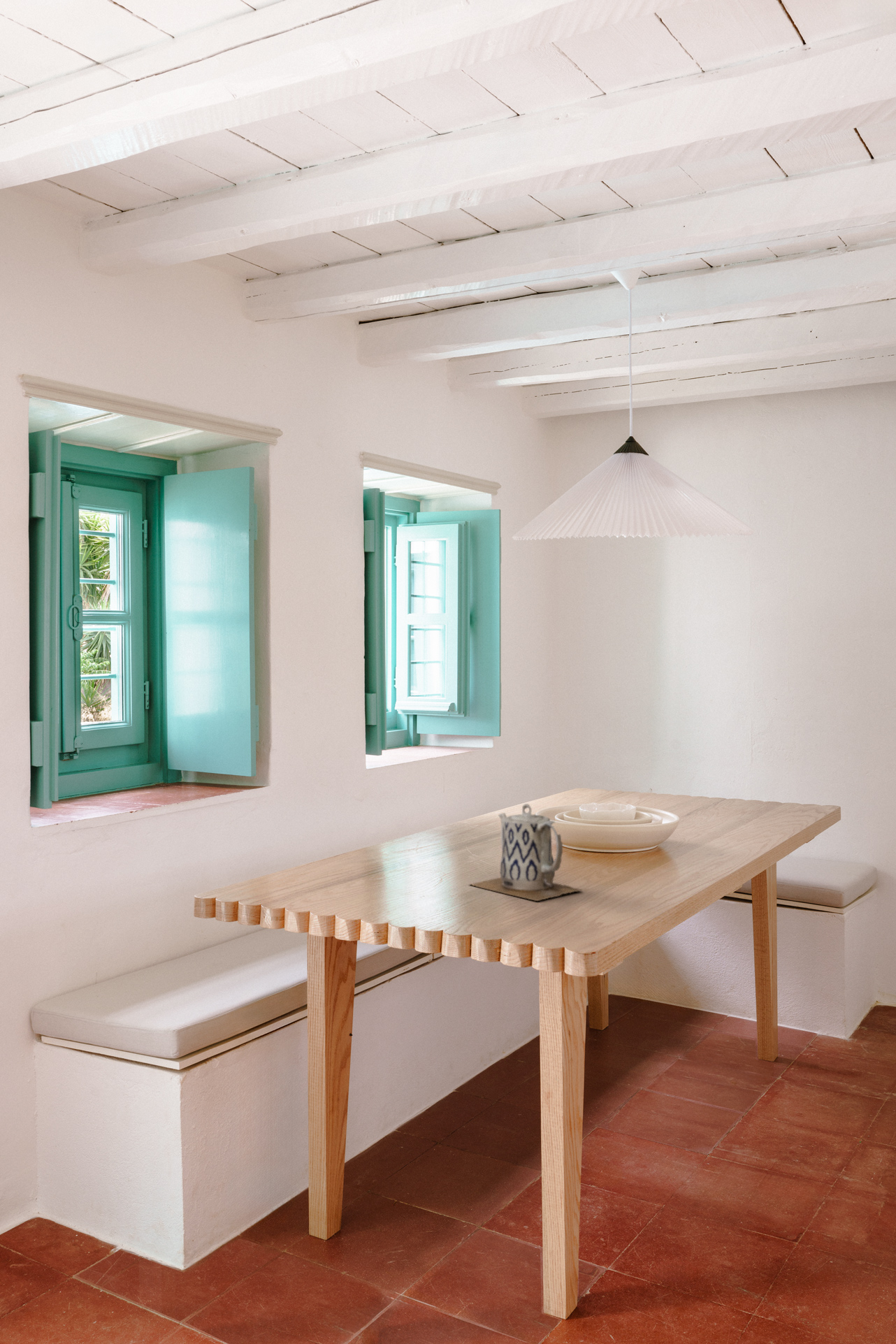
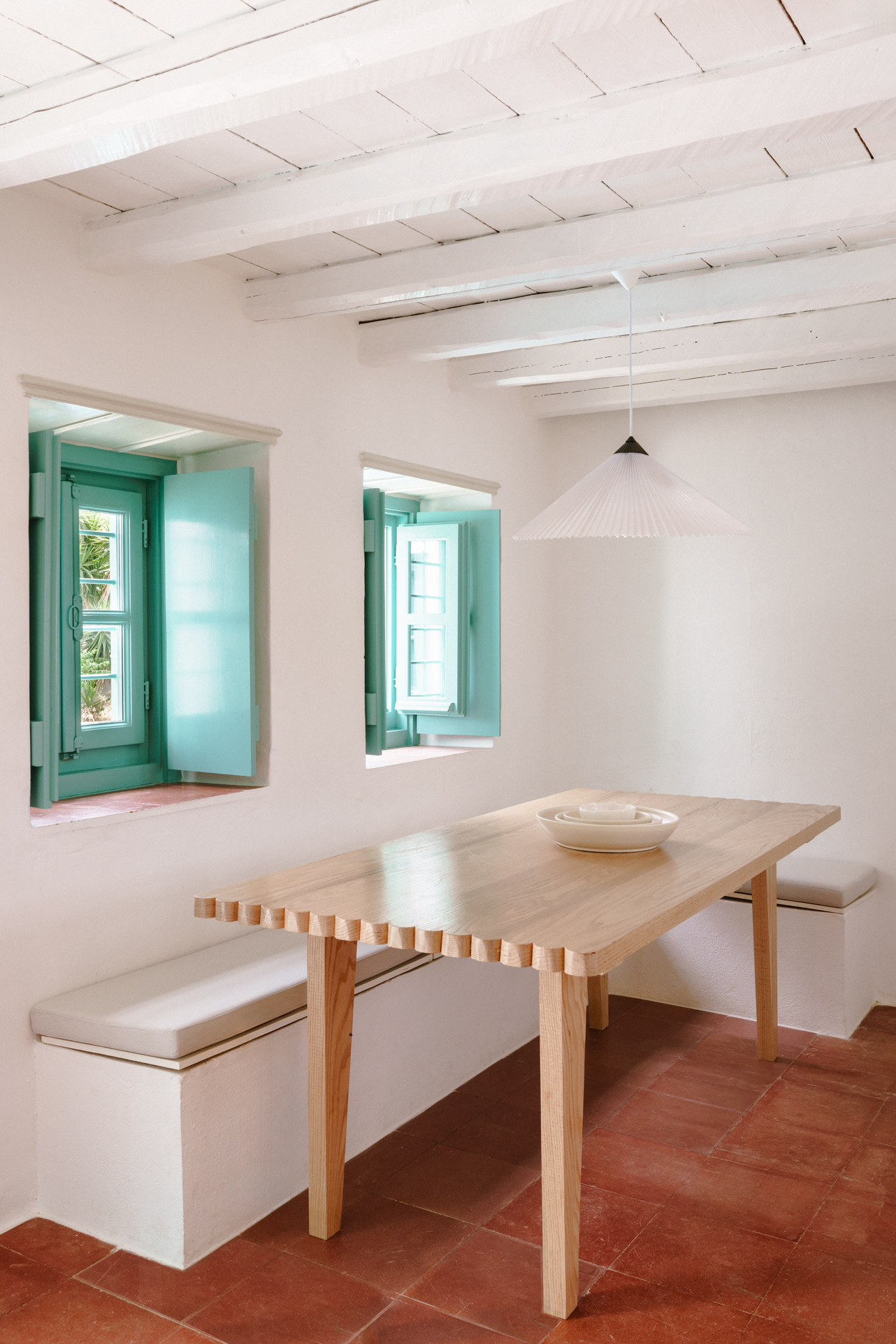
- teapot [468,803,583,902]
